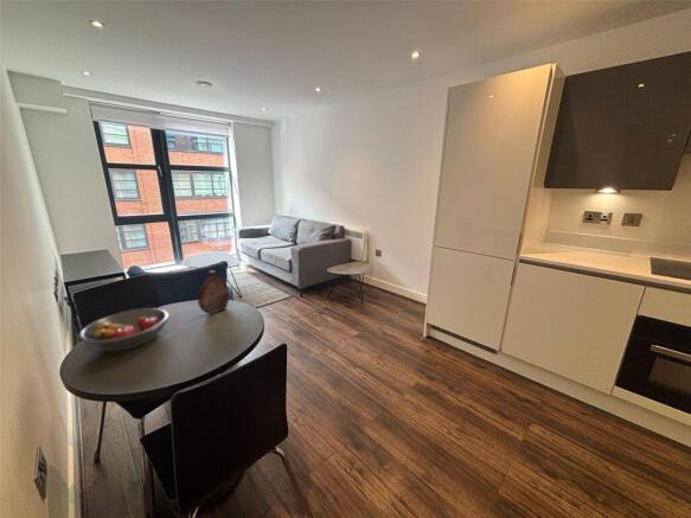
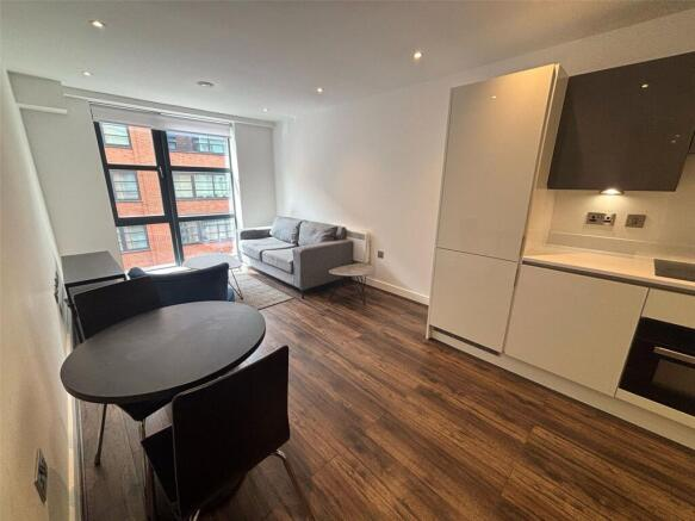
- fruit bowl [77,307,171,352]
- bottle [197,269,231,315]
